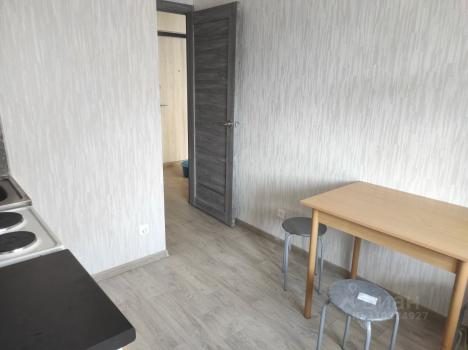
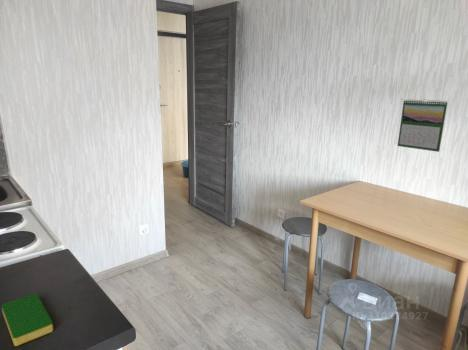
+ calendar [397,98,449,153]
+ dish sponge [0,293,54,347]
